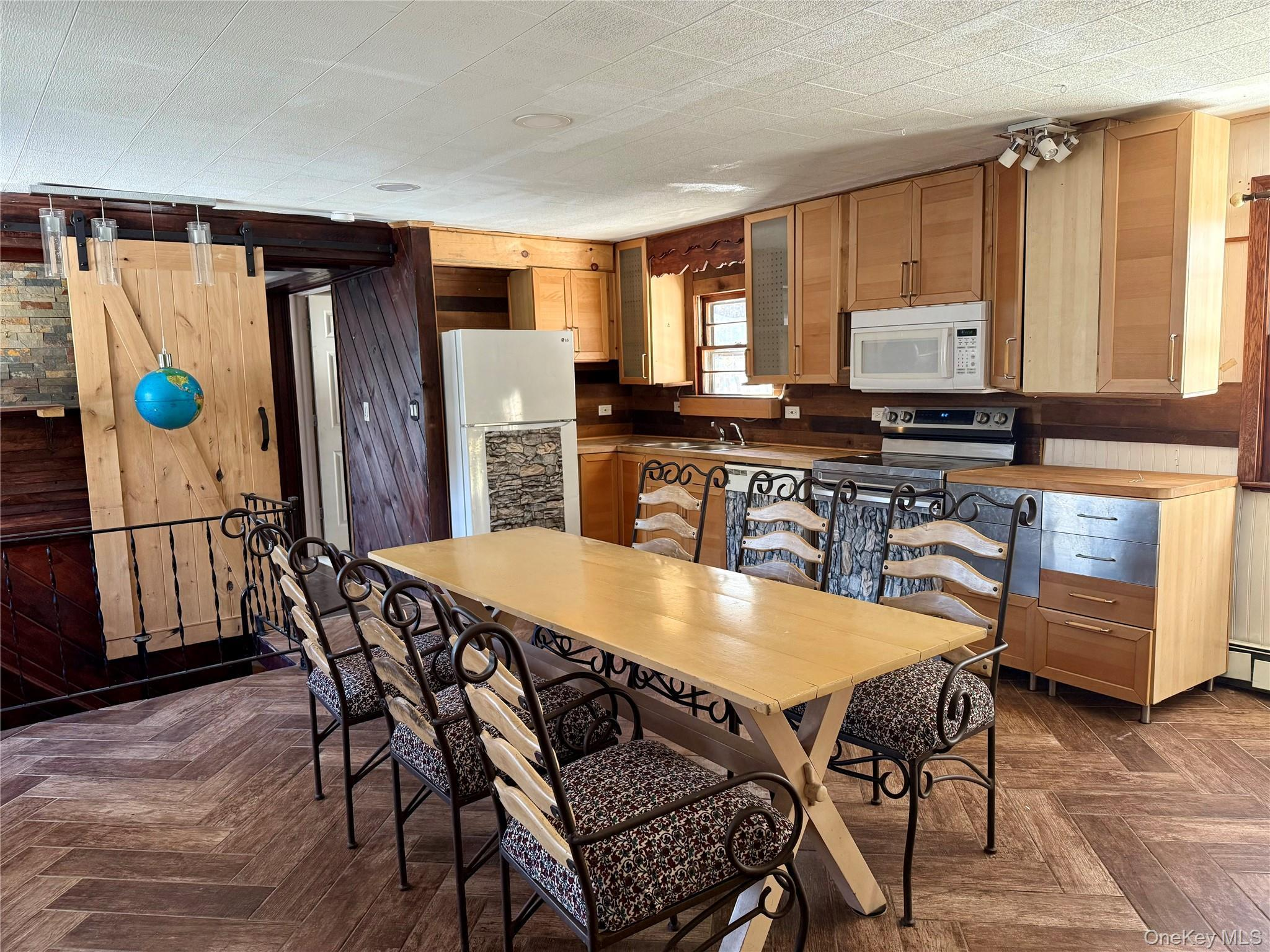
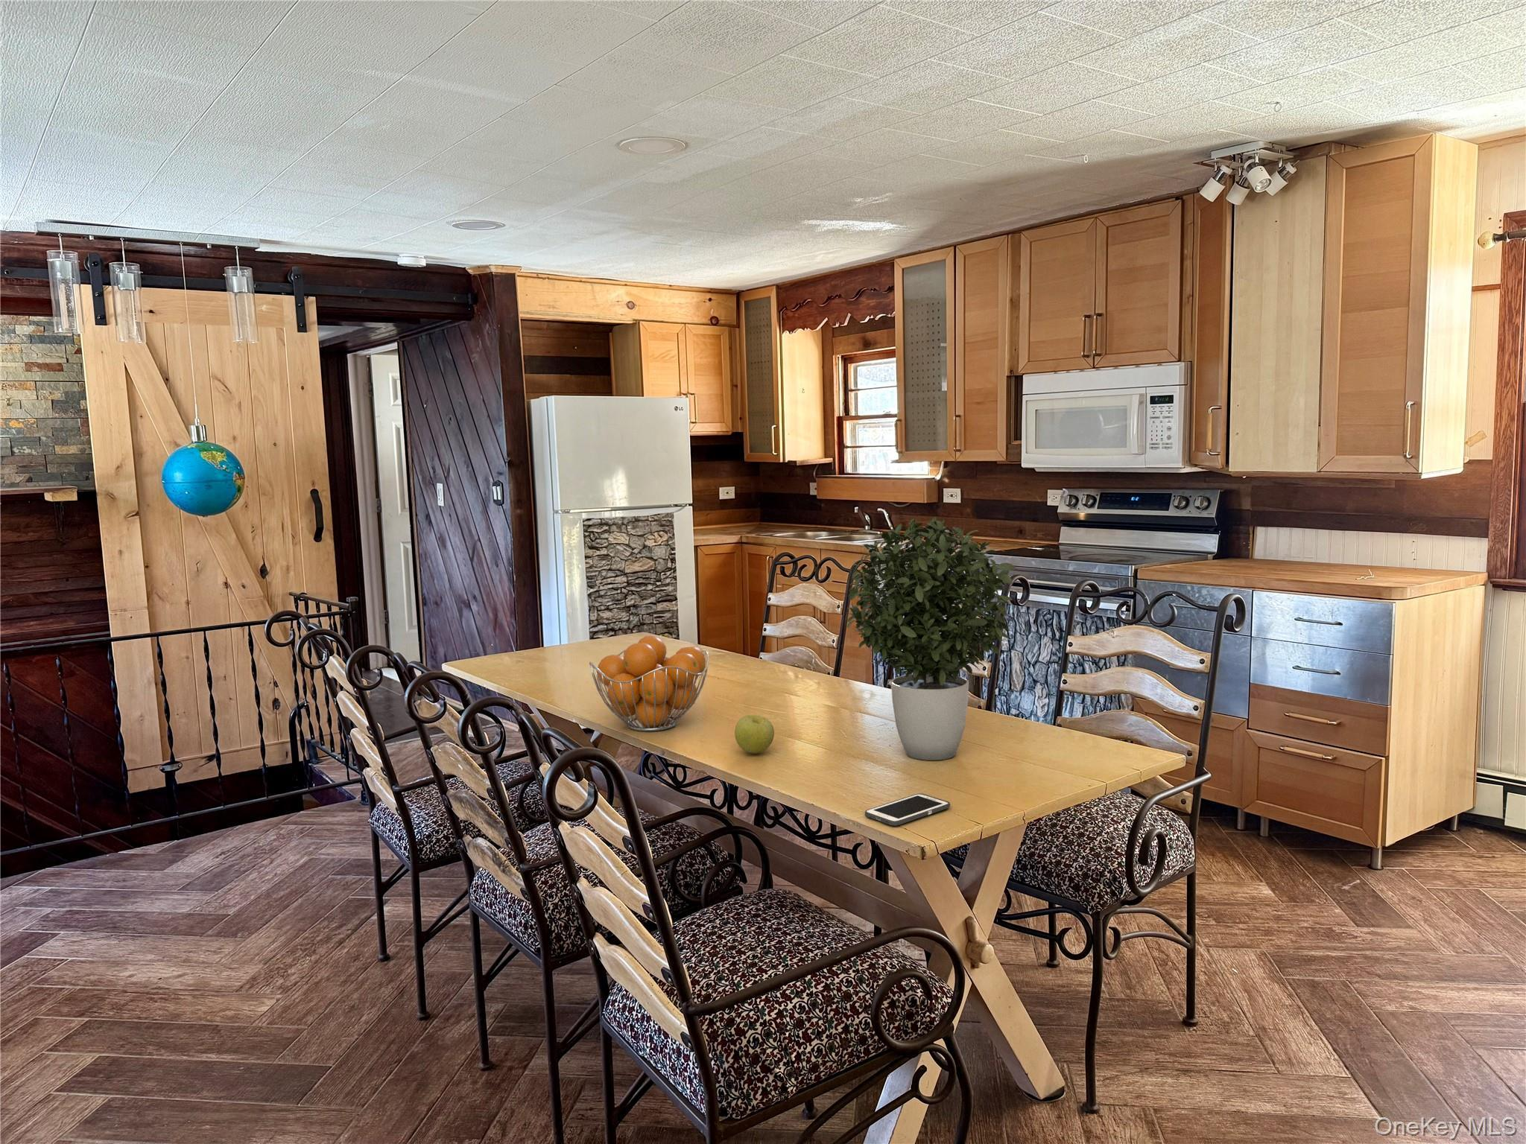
+ fruit basket [589,636,709,732]
+ potted plant [845,517,1017,761]
+ cell phone [864,792,950,827]
+ apple [734,714,775,755]
